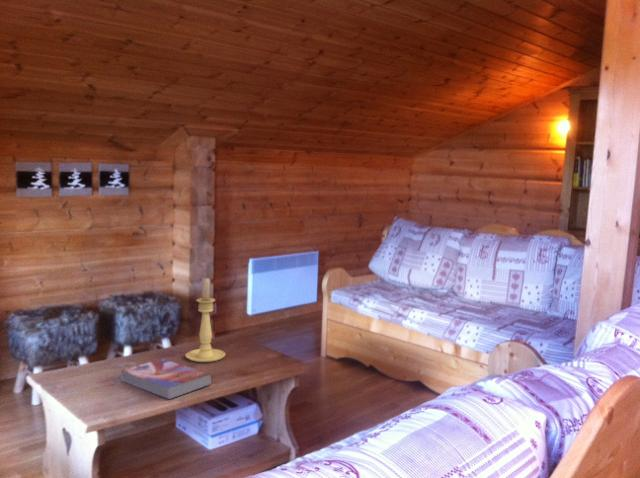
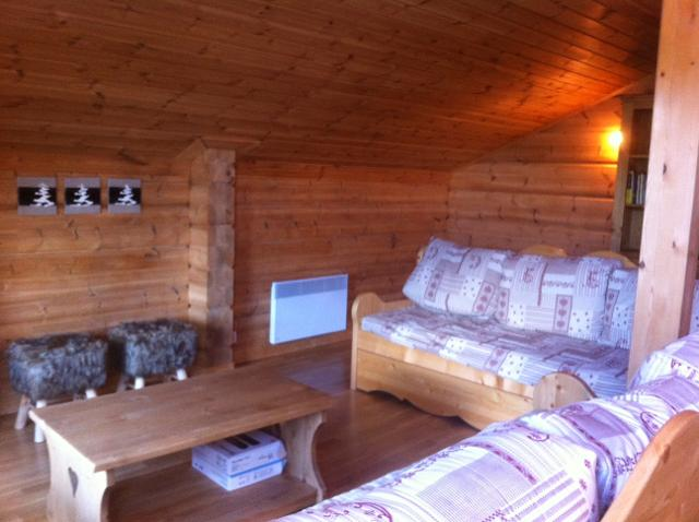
- candle holder [184,277,226,363]
- textbook [120,358,212,400]
